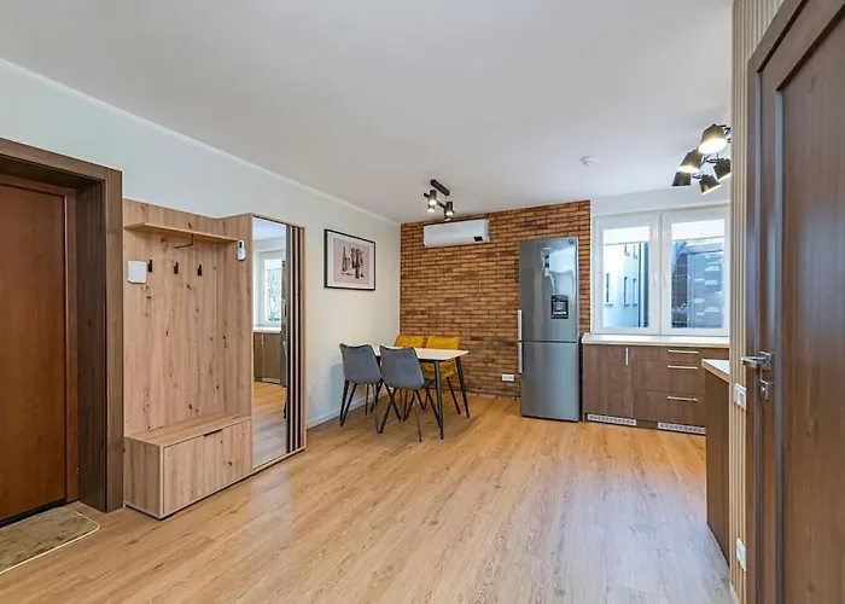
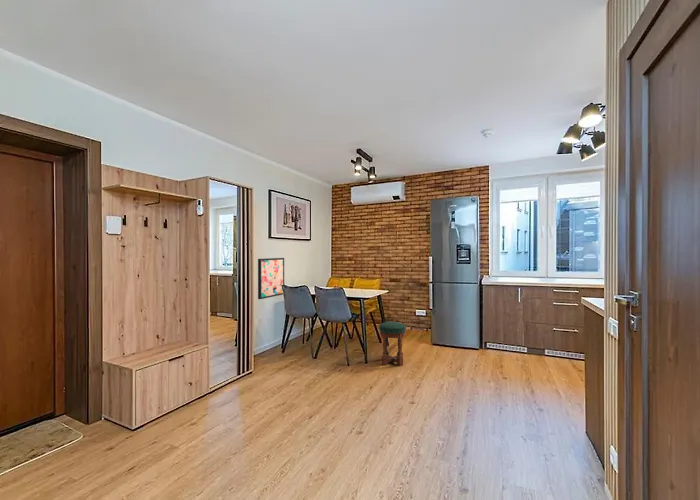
+ stool [378,321,407,367]
+ wall art [257,257,285,300]
